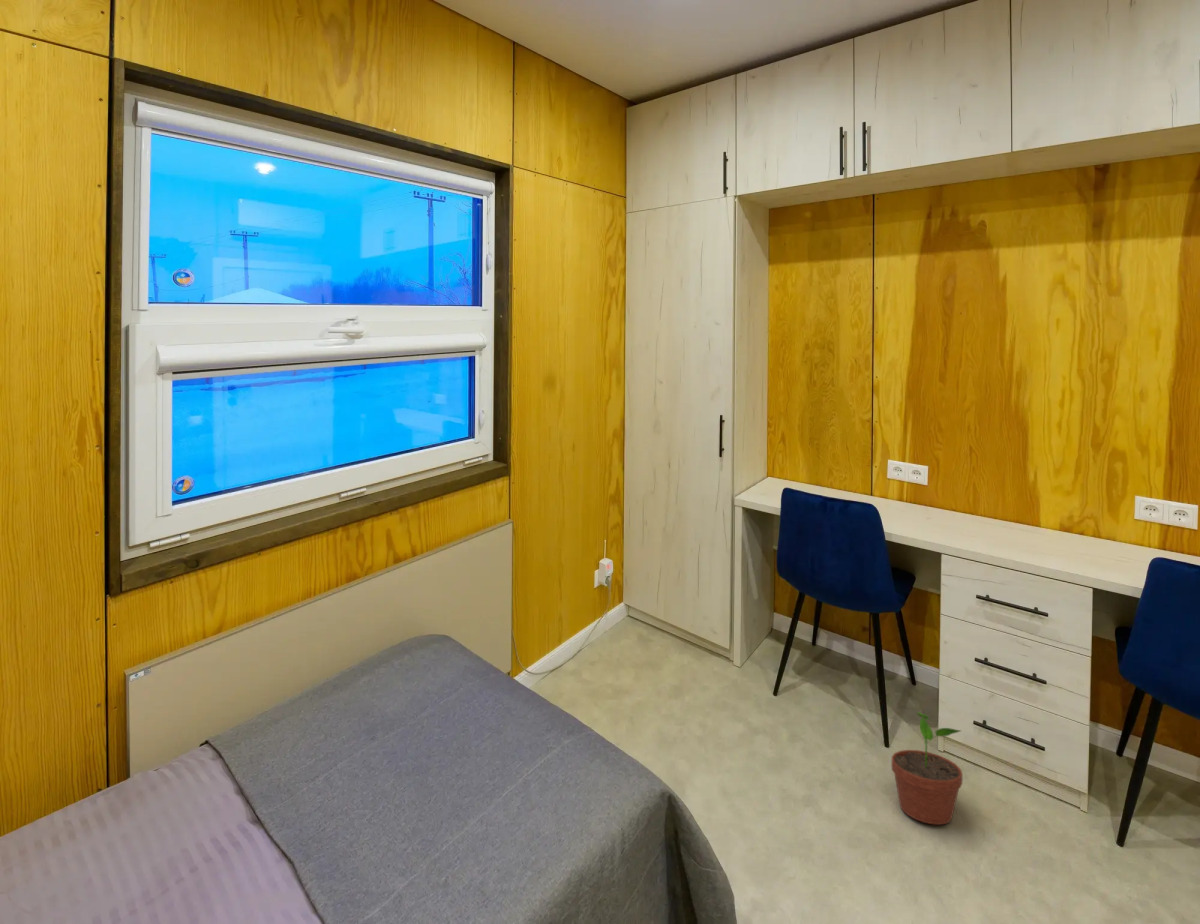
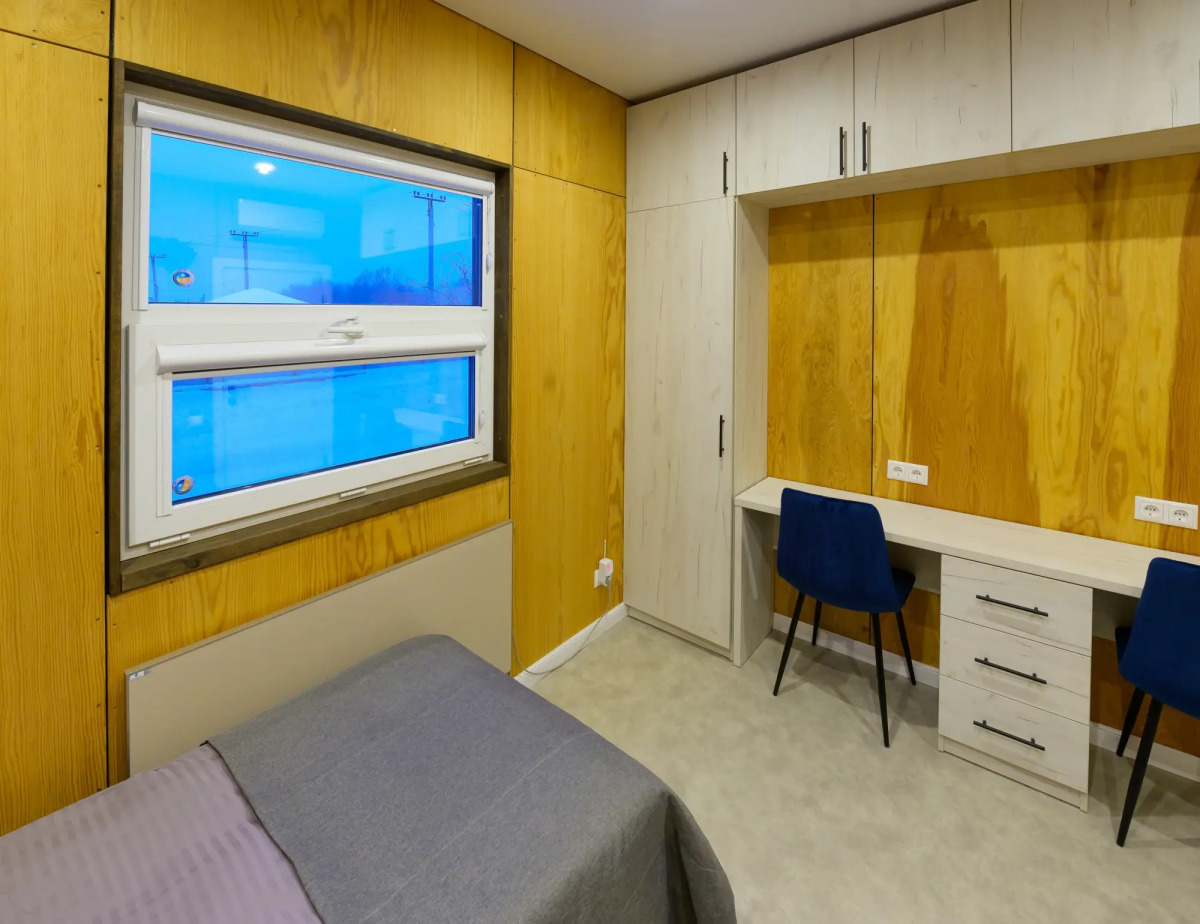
- potted plant [891,711,963,826]
